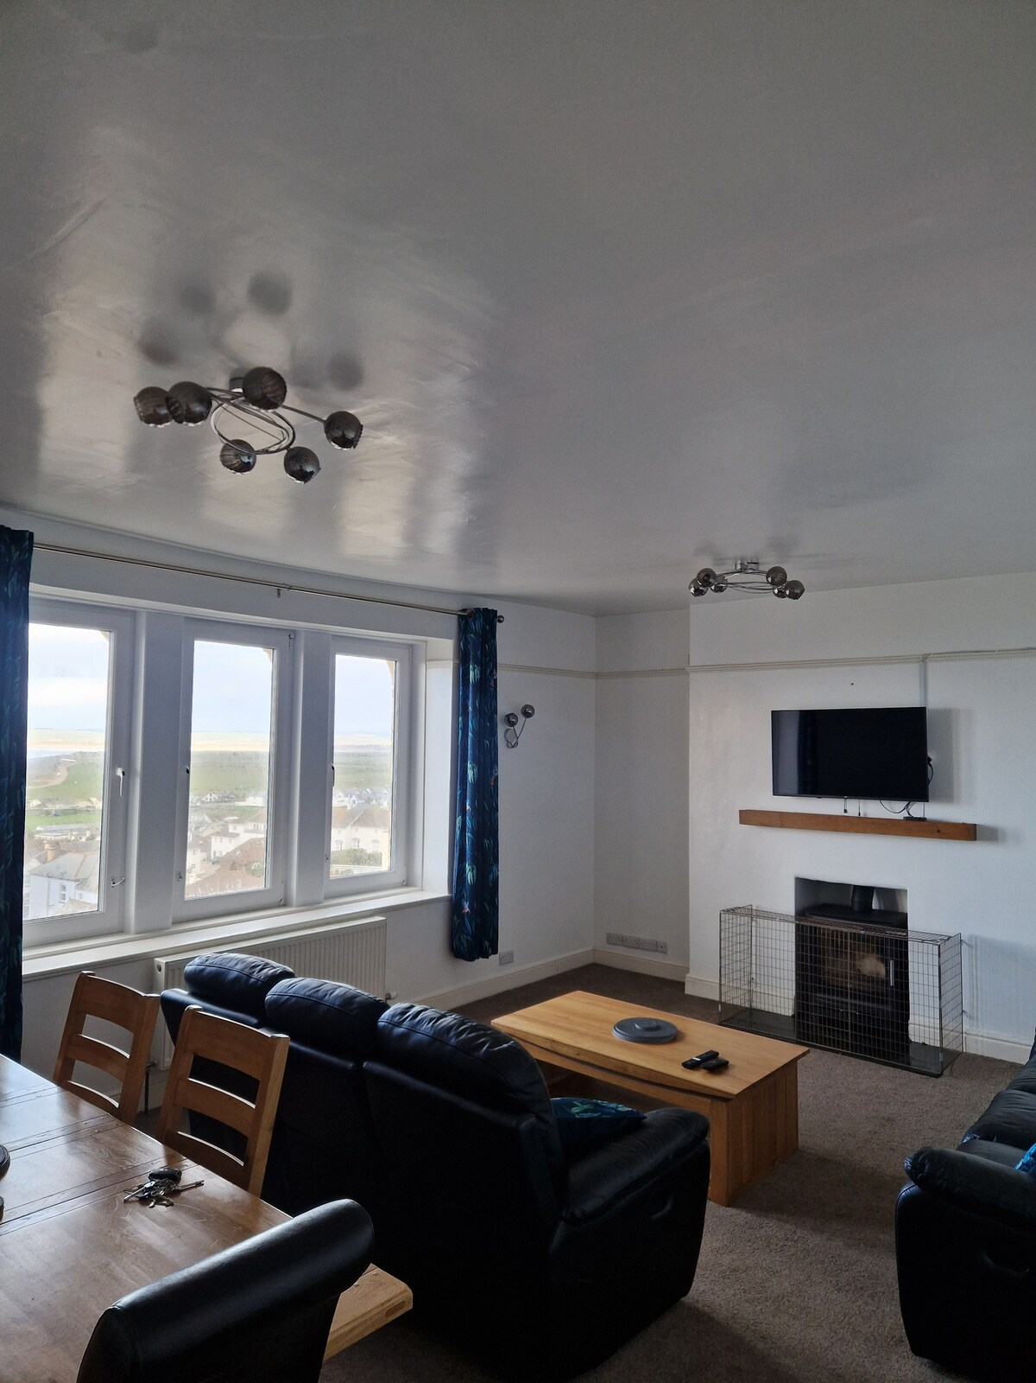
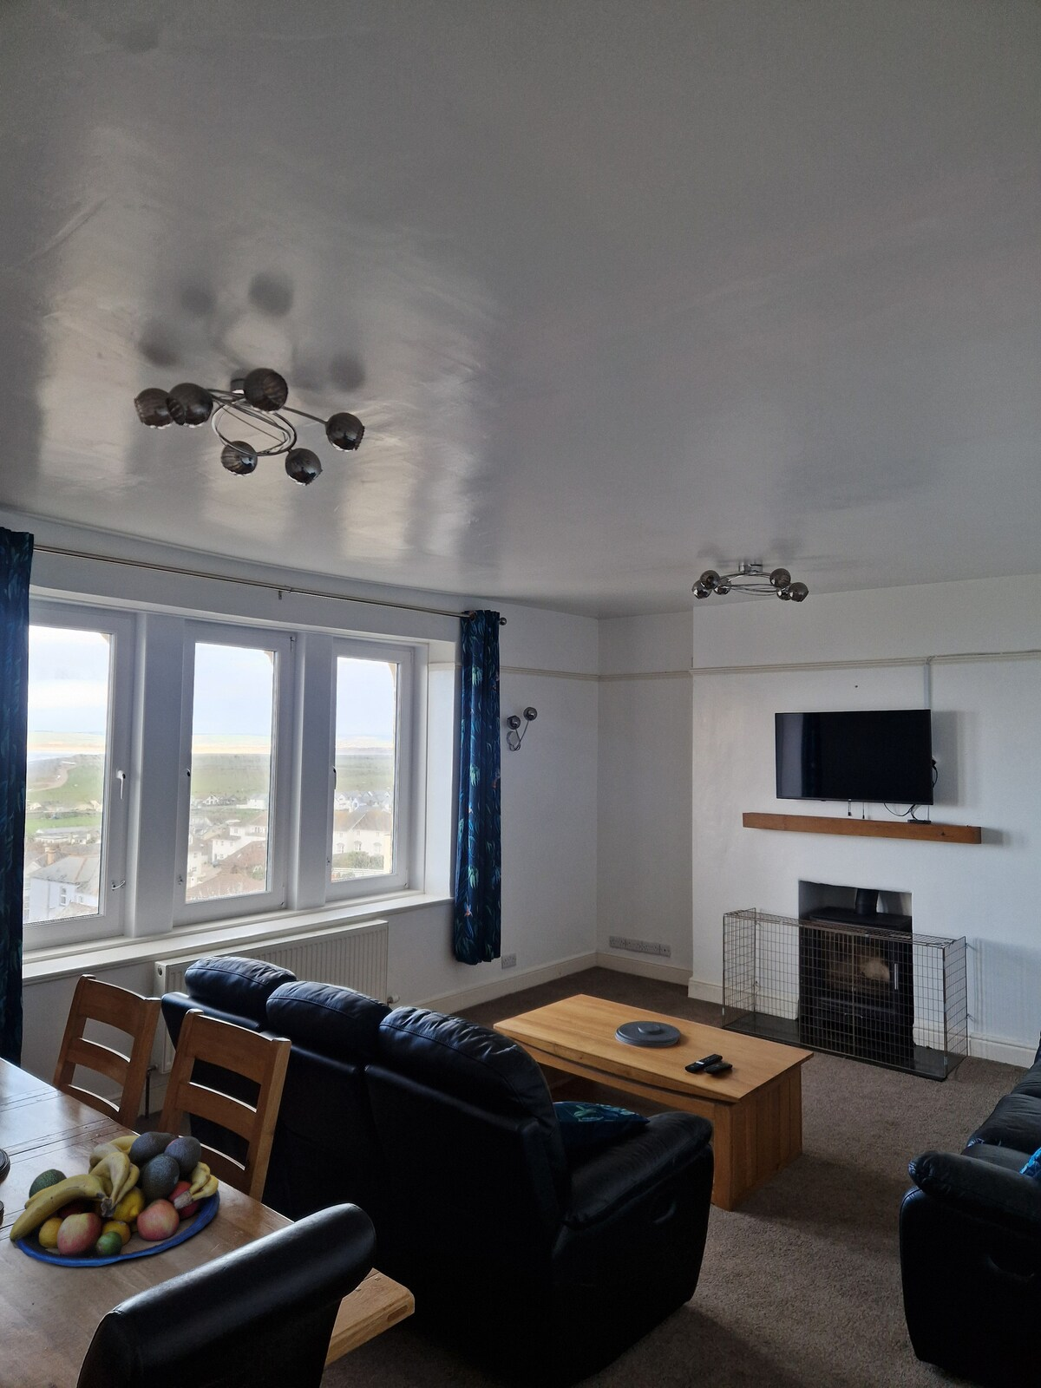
+ fruit bowl [9,1131,221,1268]
